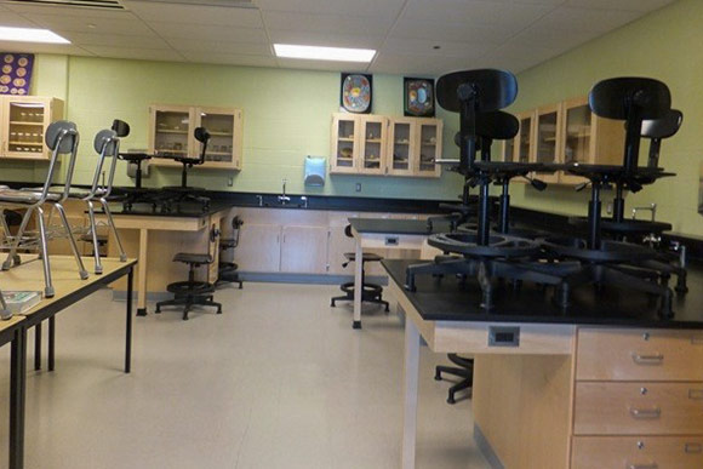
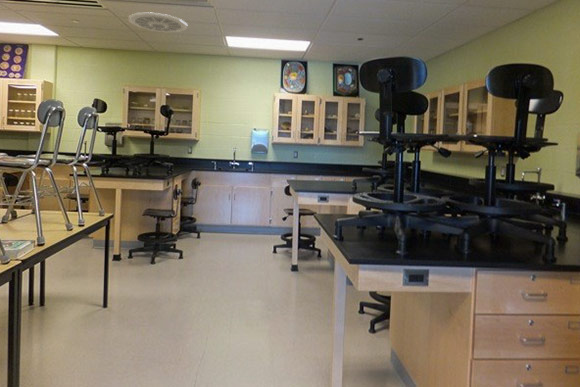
+ ceiling vent [127,11,189,33]
